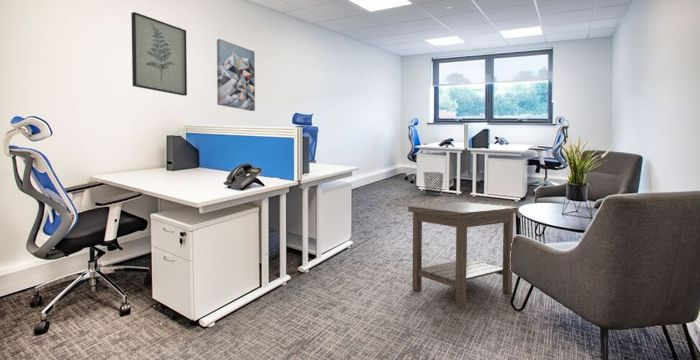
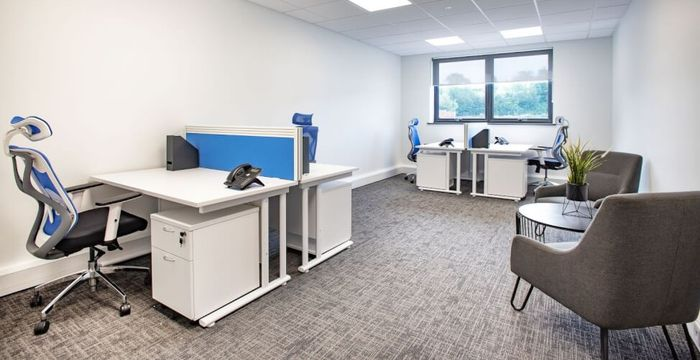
- side table [407,201,519,308]
- wall art [216,38,256,112]
- waste bin [422,171,445,196]
- wall art [130,11,188,97]
